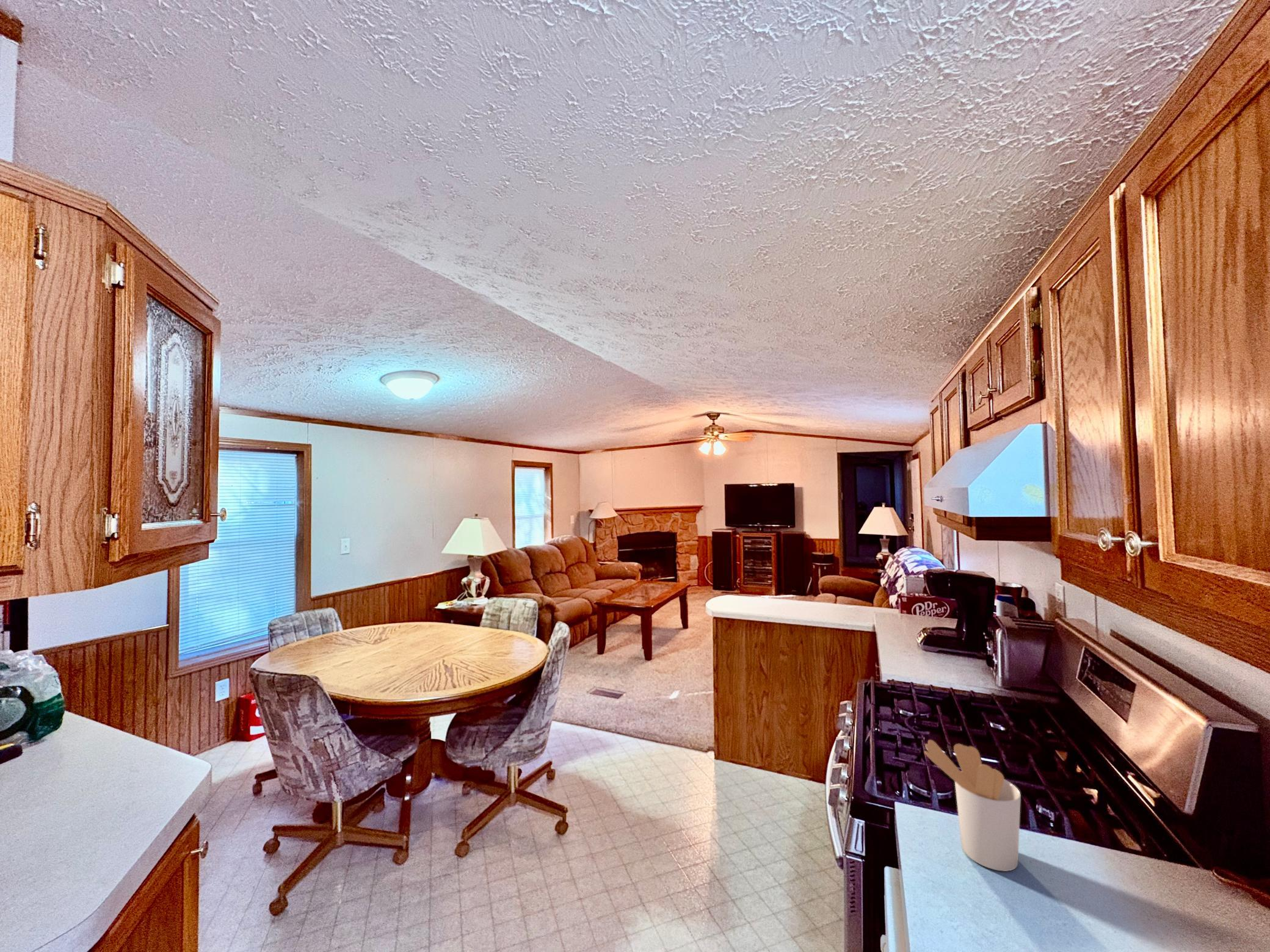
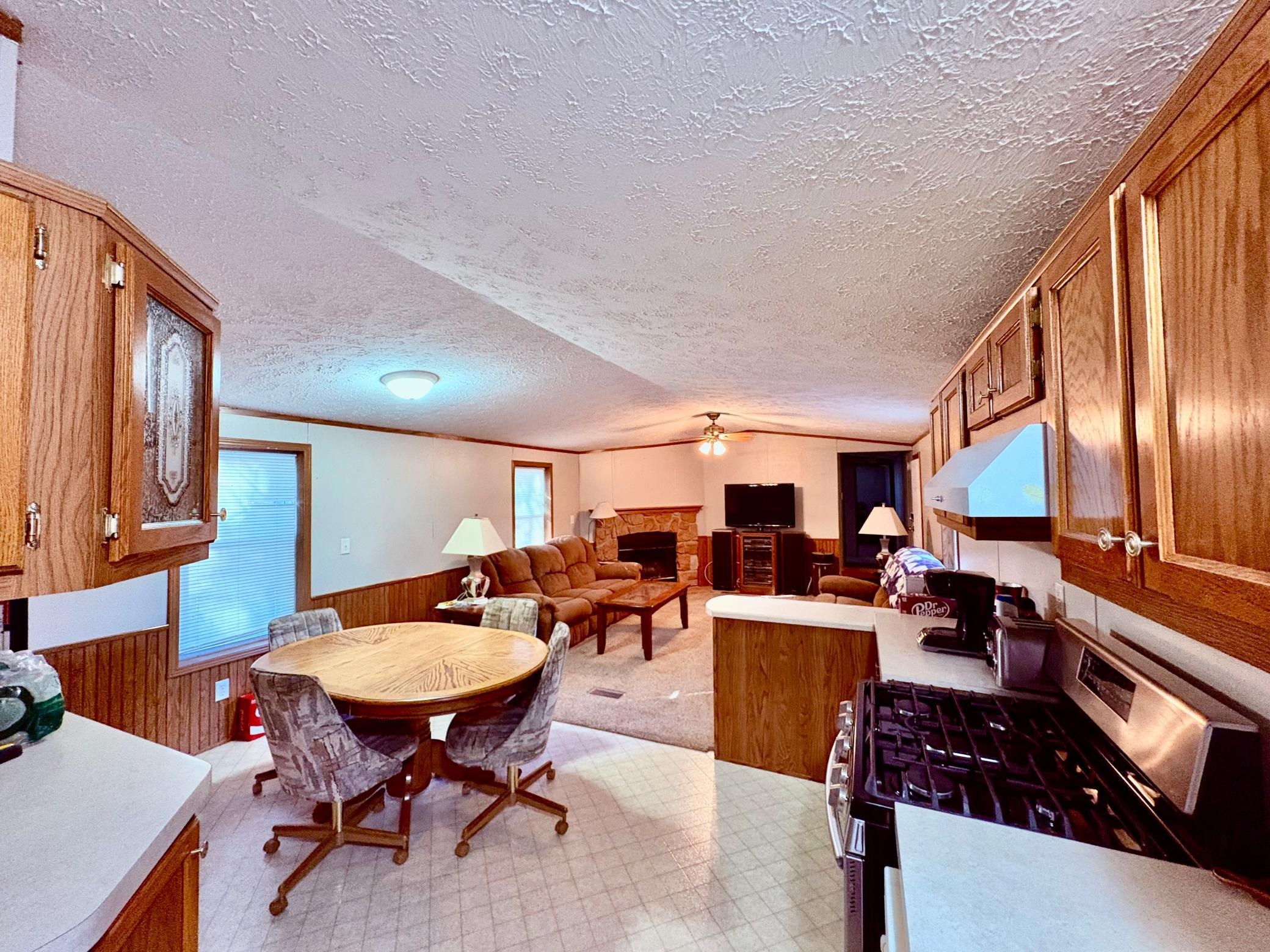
- utensil holder [924,739,1021,872]
